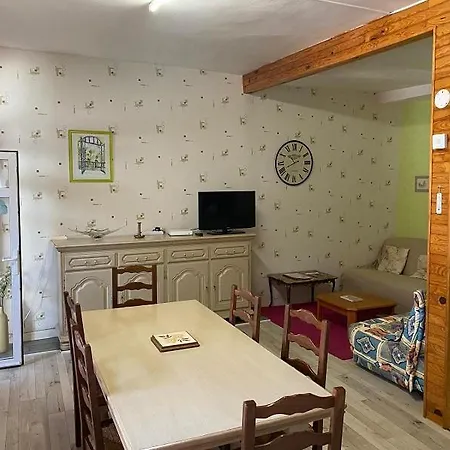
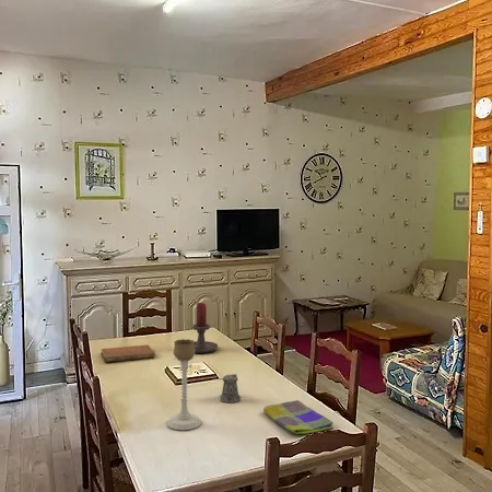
+ candle holder [173,302,219,354]
+ pepper shaker [211,373,242,403]
+ candle holder [166,338,202,431]
+ dish towel [262,399,335,435]
+ notebook [99,343,155,363]
